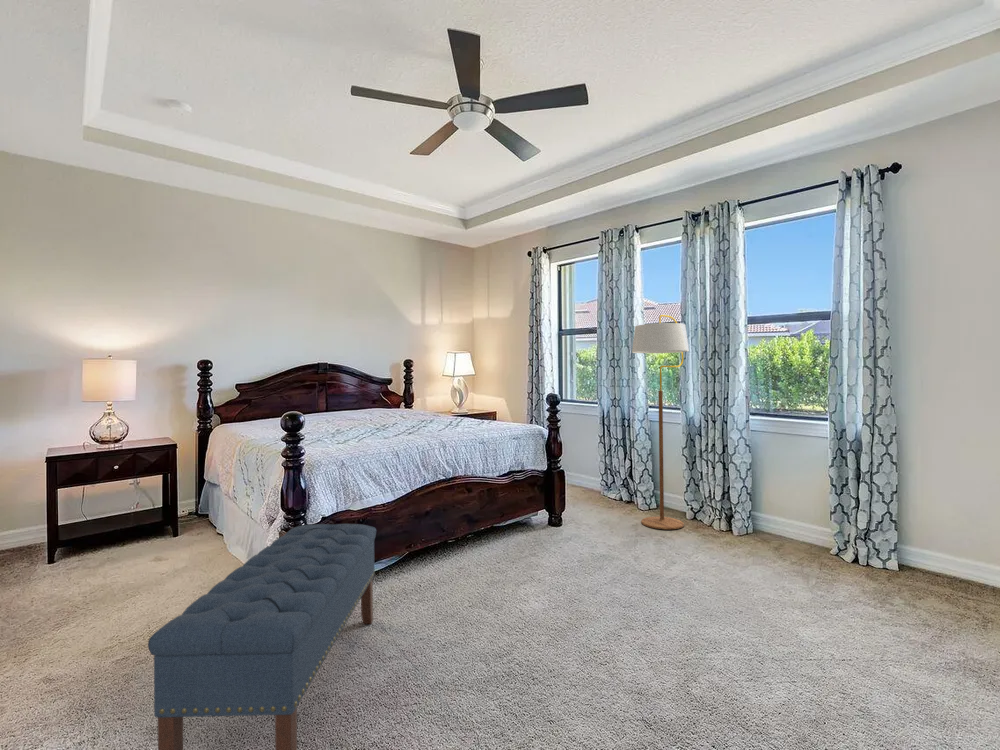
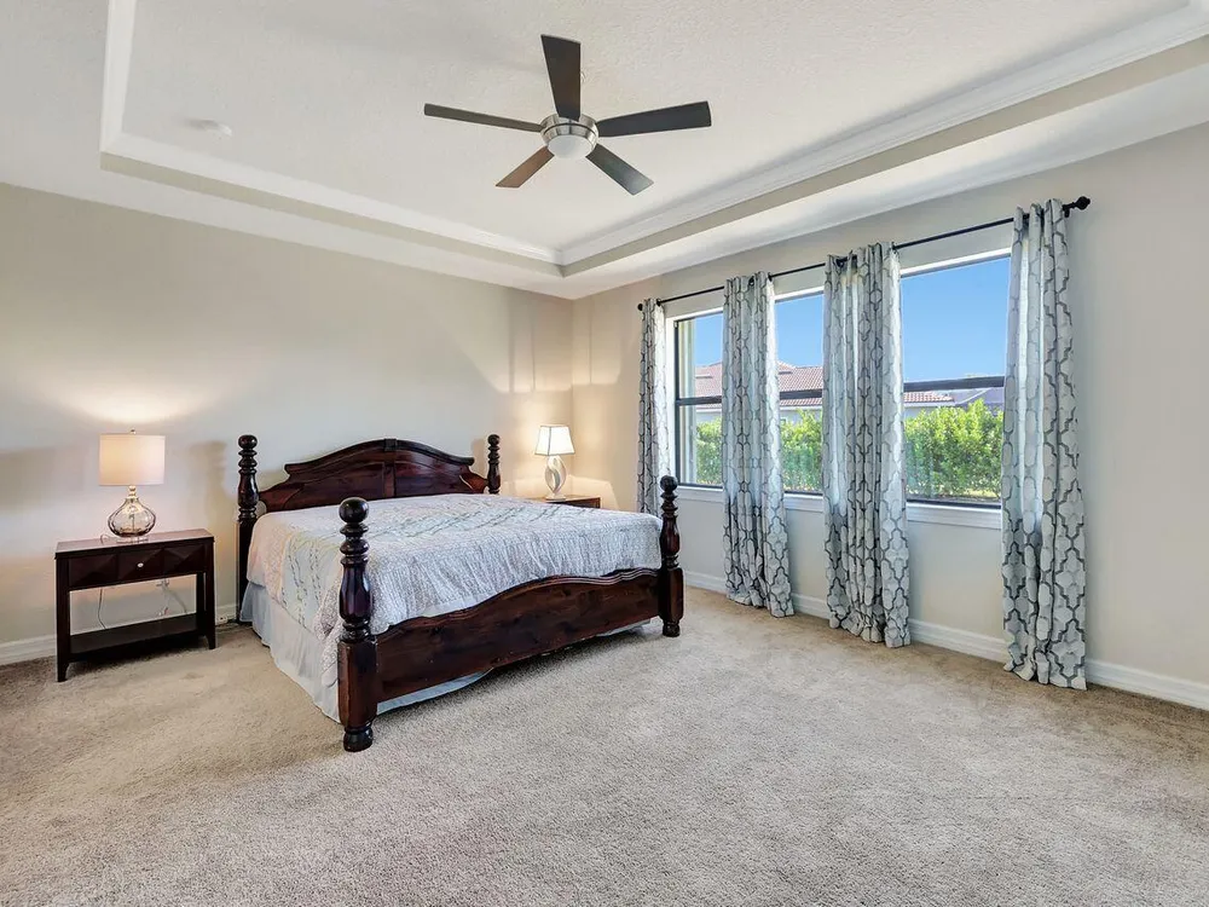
- bench [147,523,377,750]
- floor lamp [631,314,690,530]
